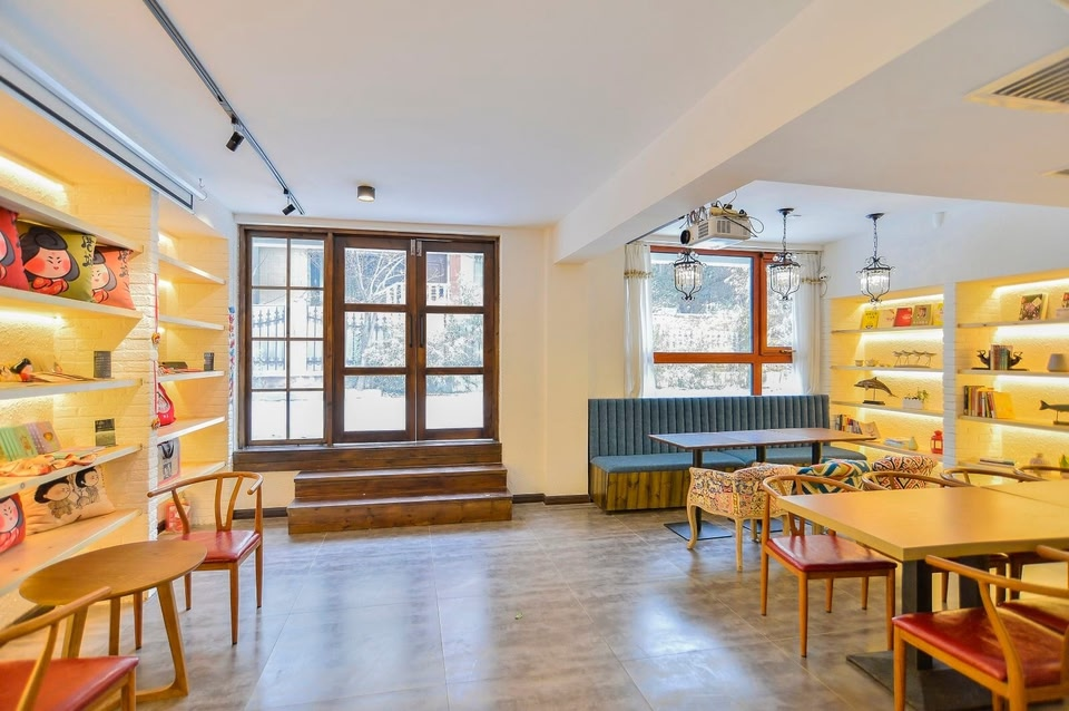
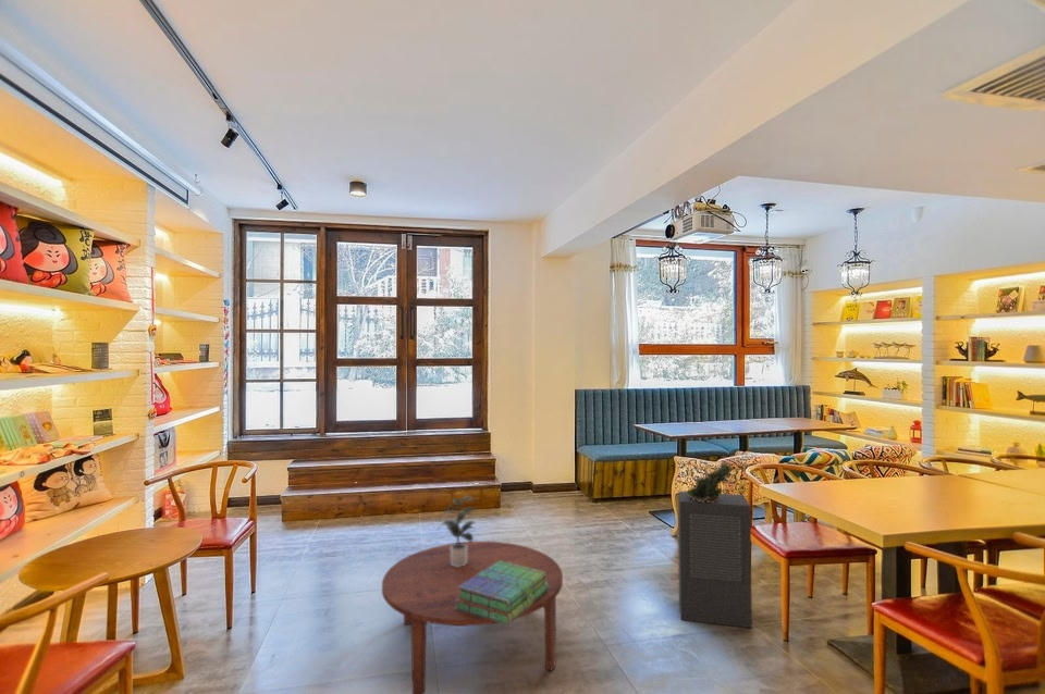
+ coffee table [381,541,564,694]
+ potted plant [435,495,478,567]
+ stack of books [455,561,549,625]
+ air purifier [677,491,753,629]
+ succulent plant [686,461,734,503]
